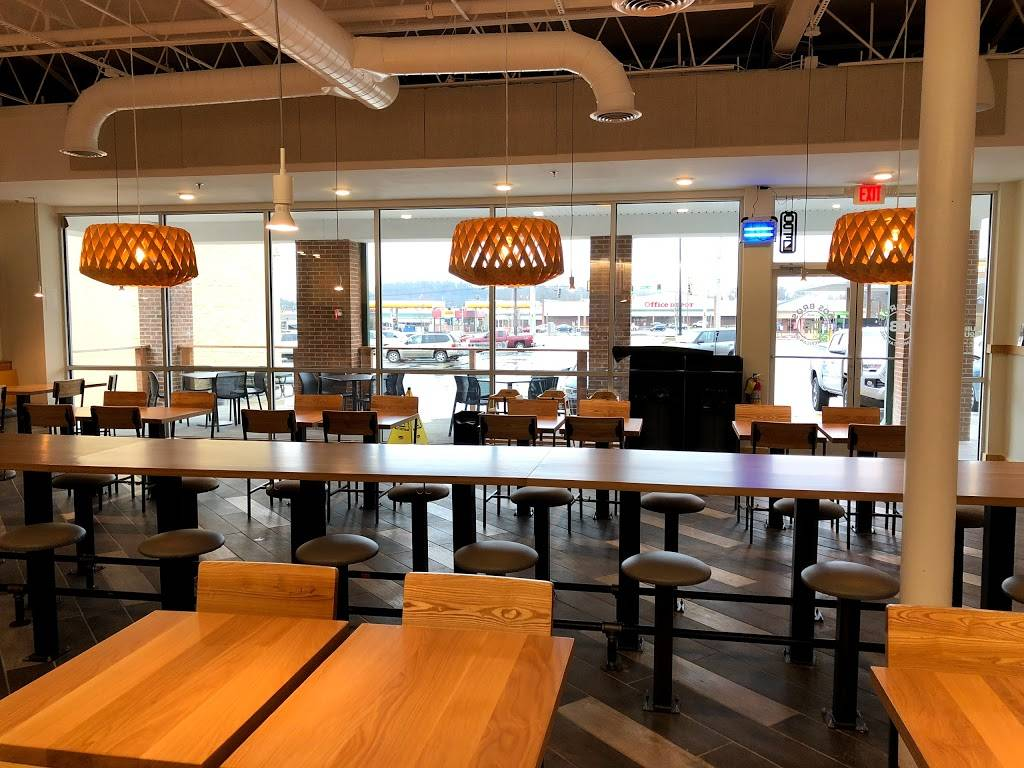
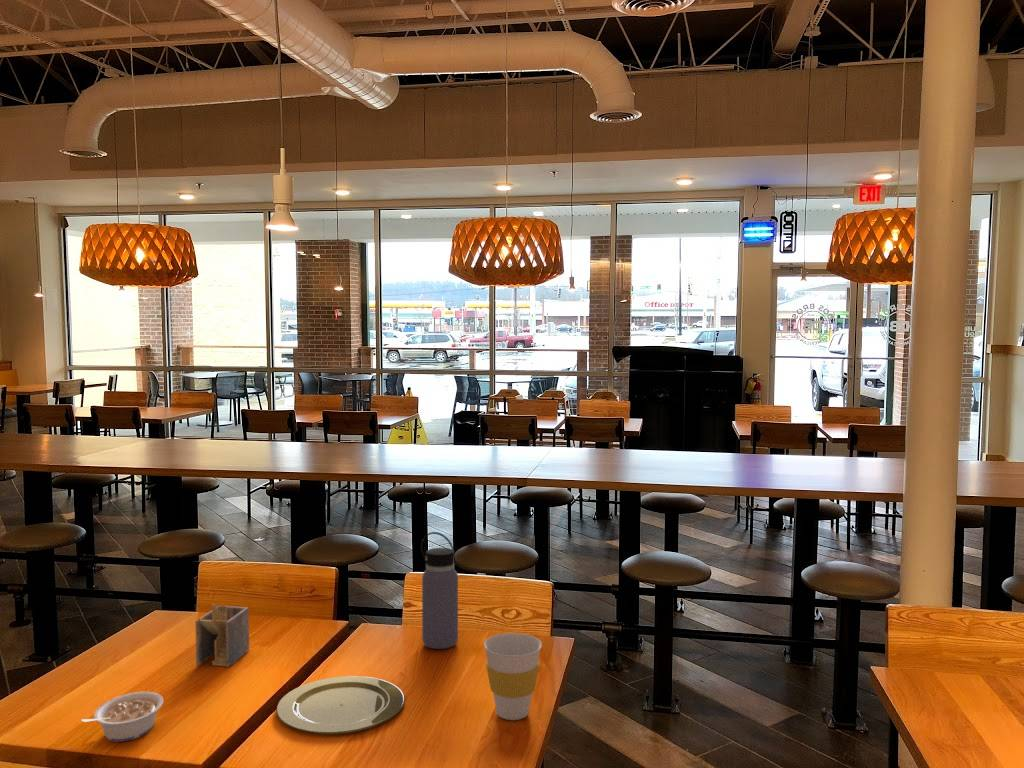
+ plate [275,675,406,735]
+ cup [483,632,543,721]
+ napkin holder [194,603,250,668]
+ legume [80,691,164,743]
+ water bottle [420,531,459,650]
